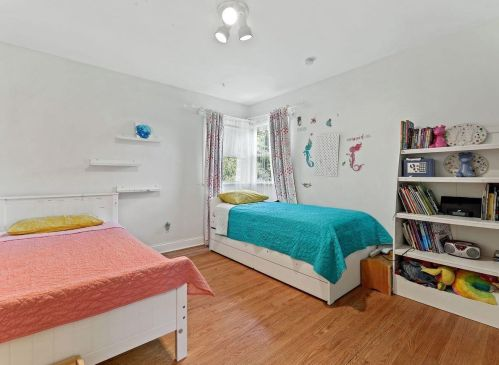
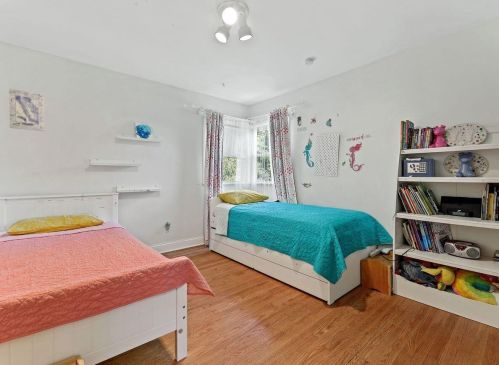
+ wall art [8,88,45,132]
